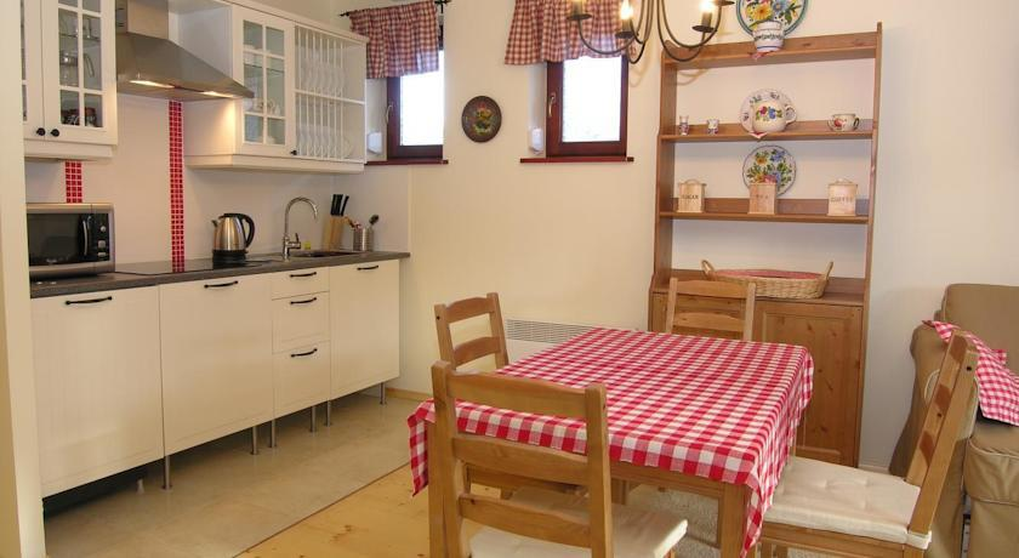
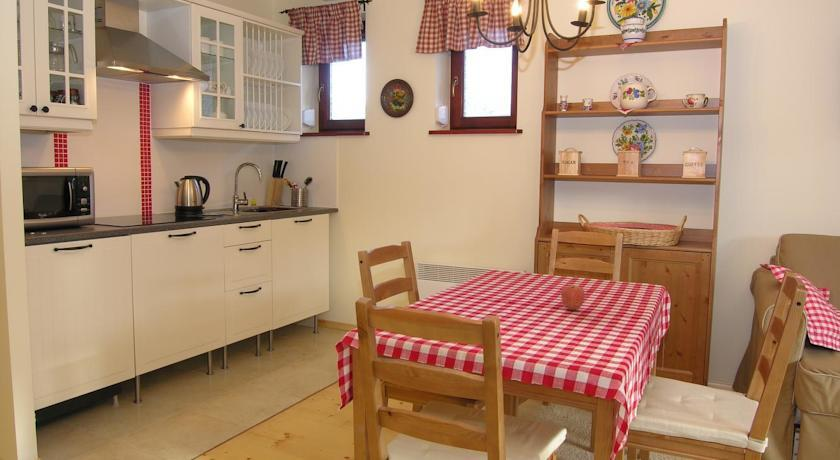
+ fruit [560,280,586,311]
